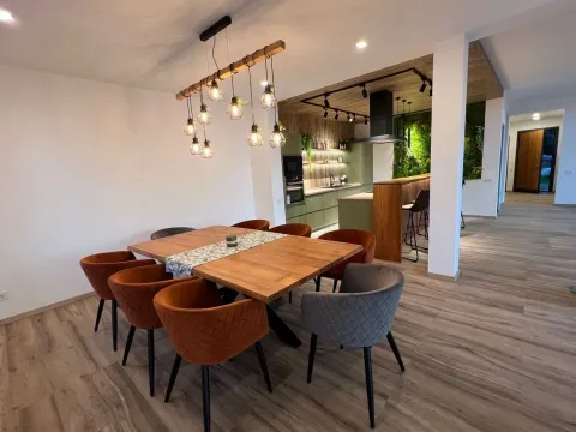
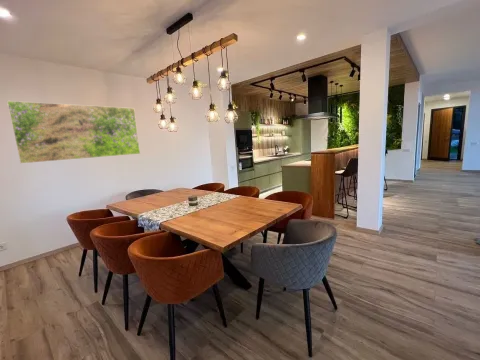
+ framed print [6,100,141,164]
